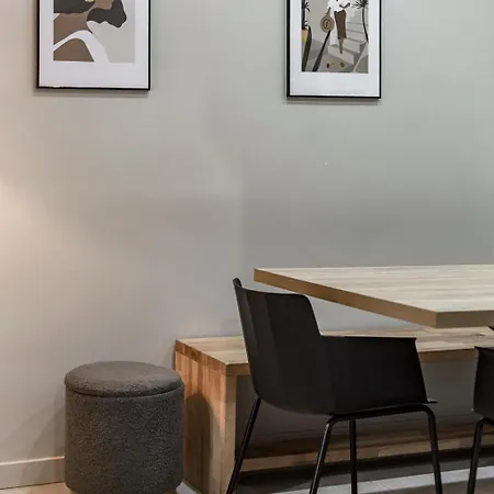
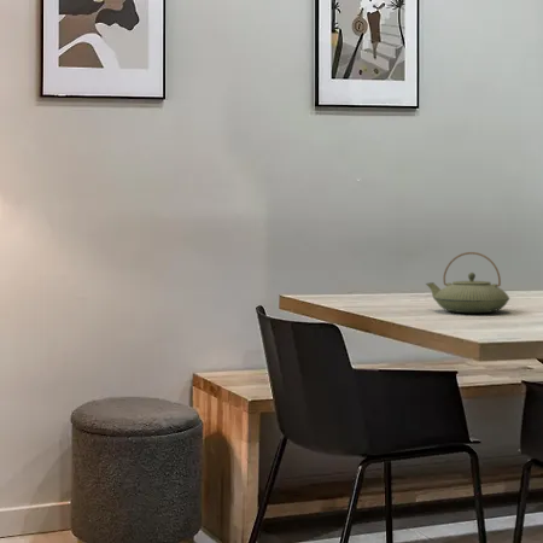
+ teapot [425,251,510,314]
